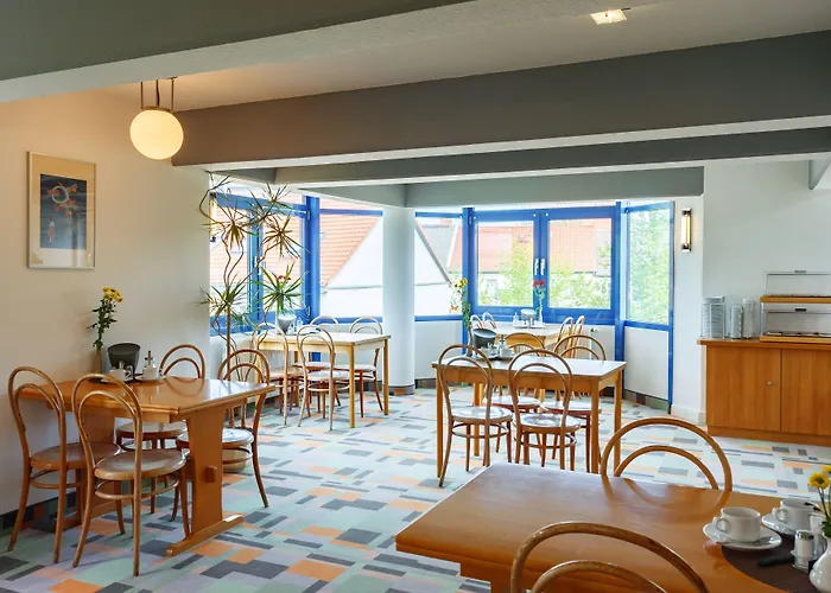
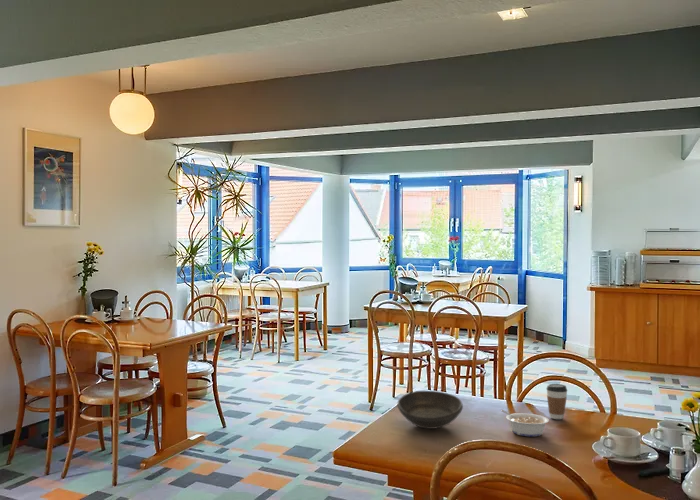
+ legume [500,409,550,437]
+ coffee cup [545,383,568,420]
+ bowl [396,390,464,430]
